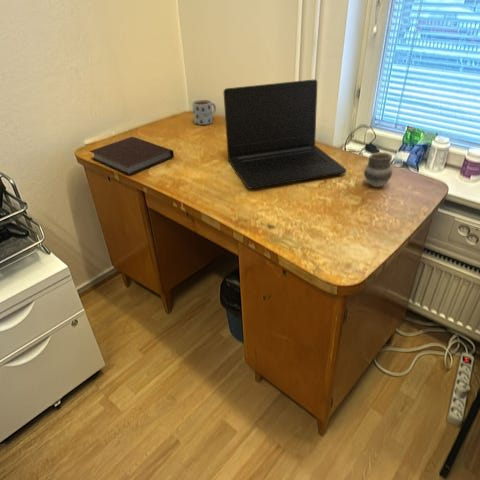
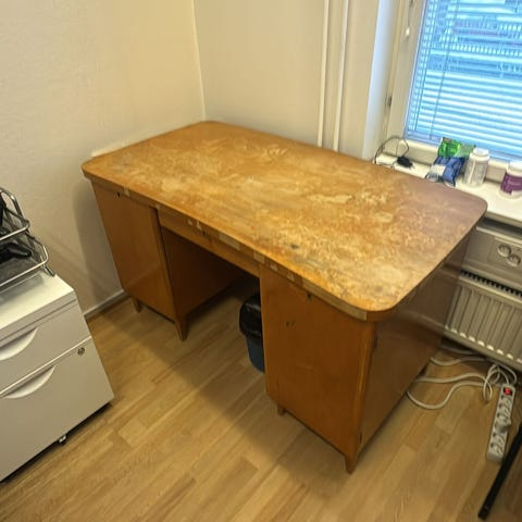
- cup [363,151,393,188]
- laptop [222,78,347,189]
- notebook [88,136,175,176]
- mug [191,99,217,126]
